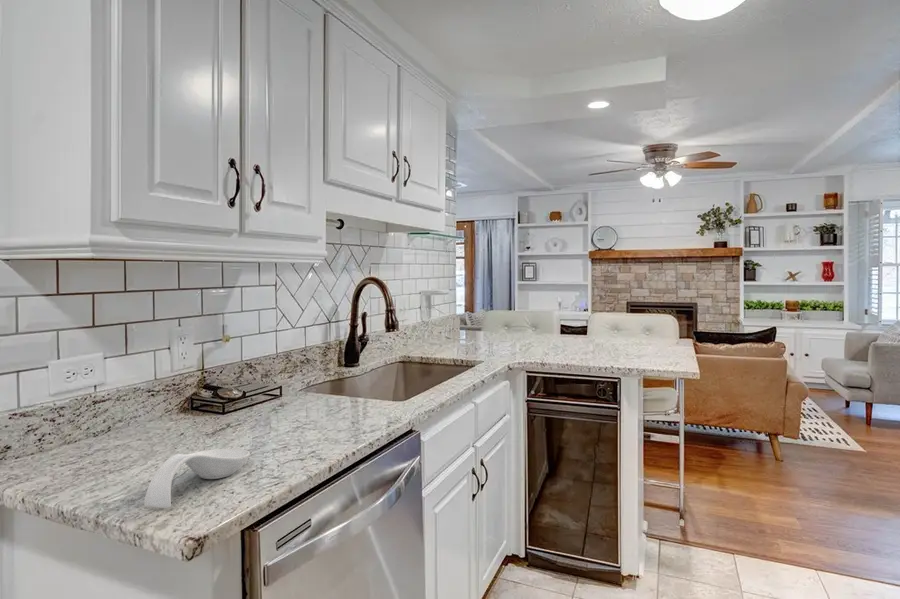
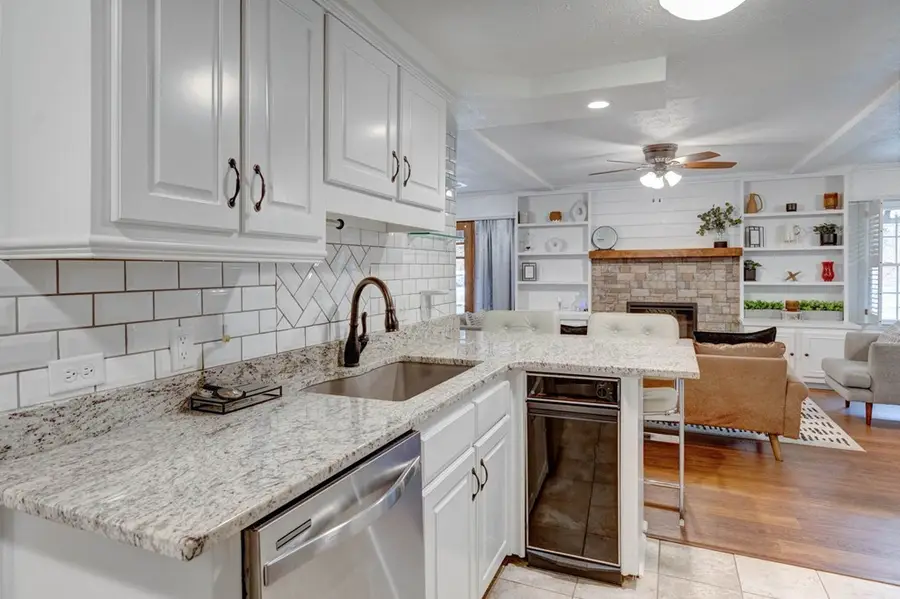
- spoon rest [143,448,251,509]
